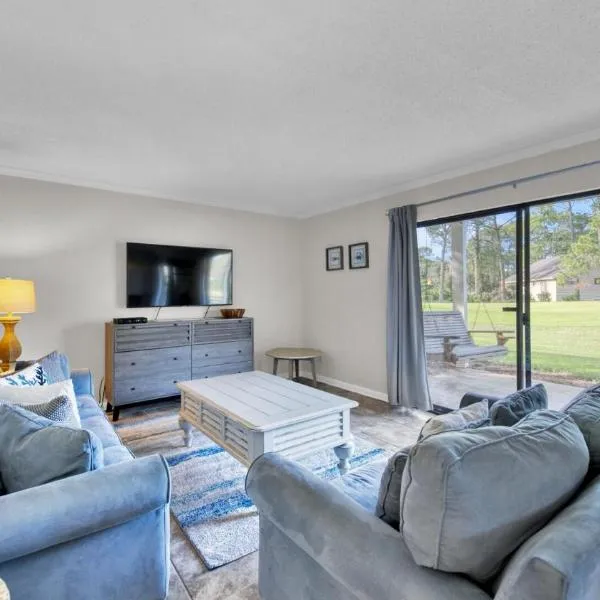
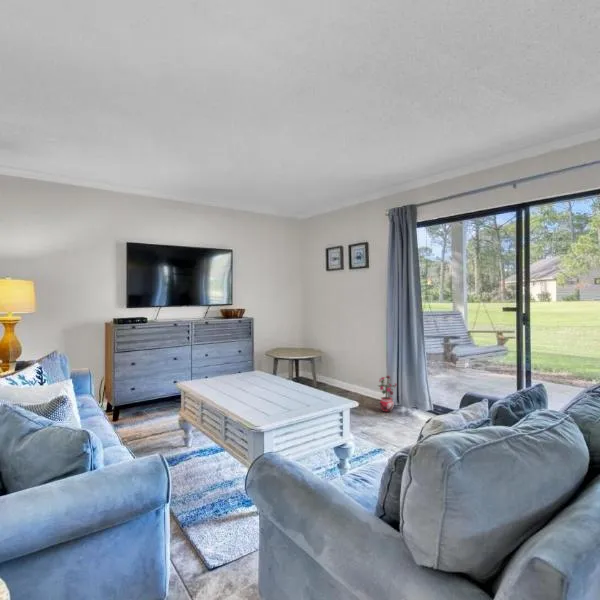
+ potted plant [377,374,398,413]
